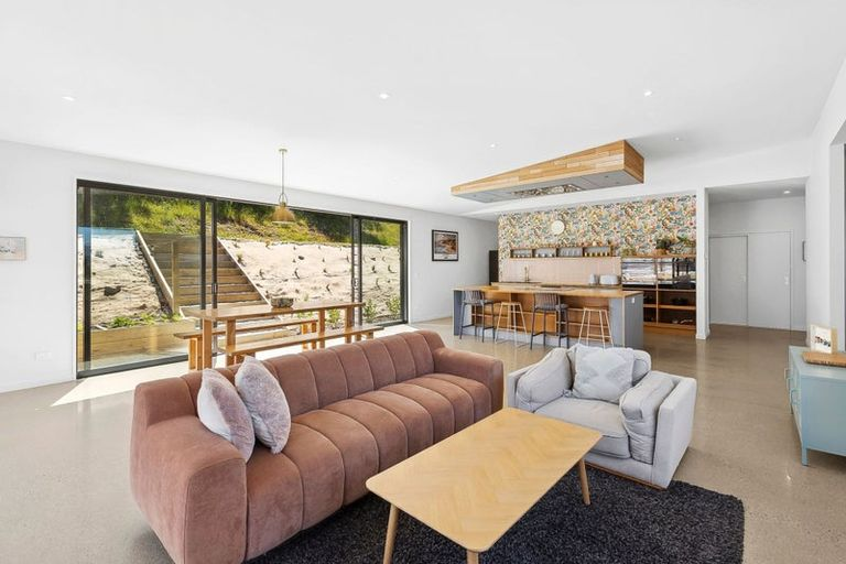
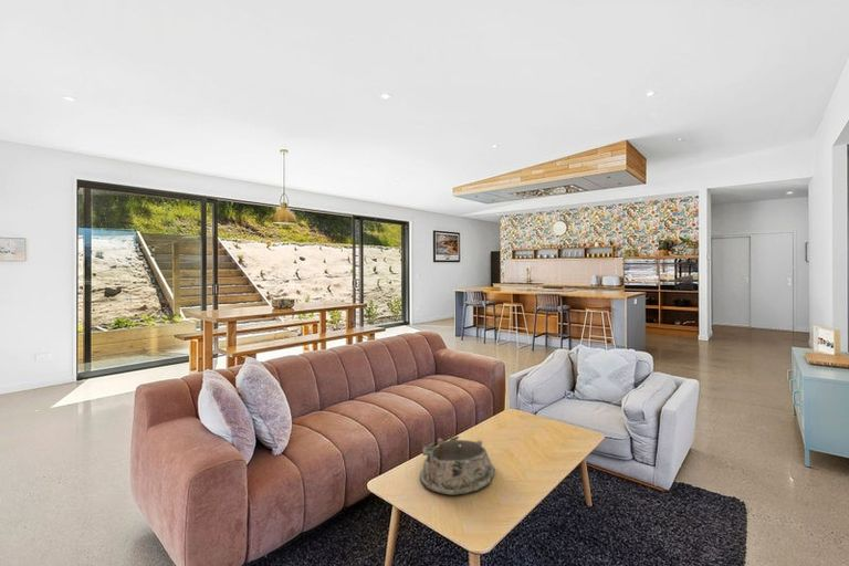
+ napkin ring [419,436,496,495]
